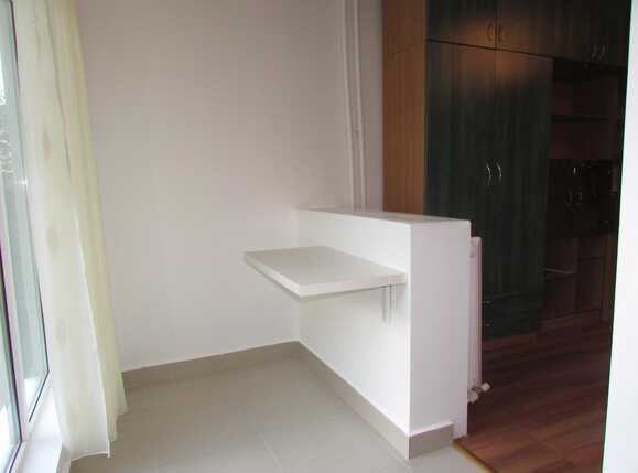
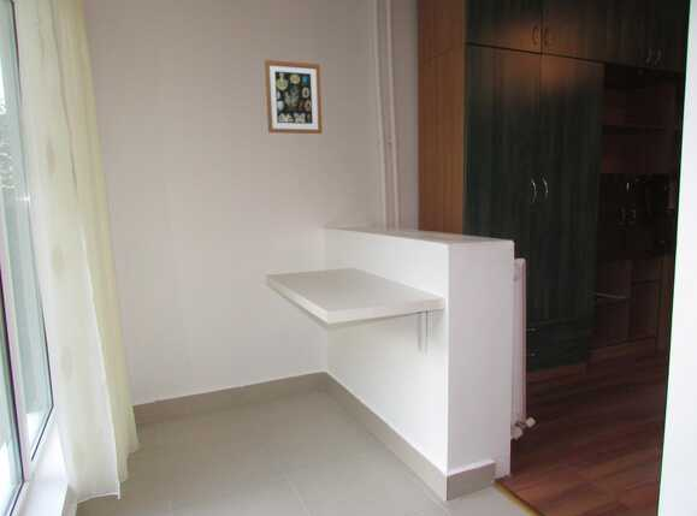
+ wall art [264,59,323,135]
